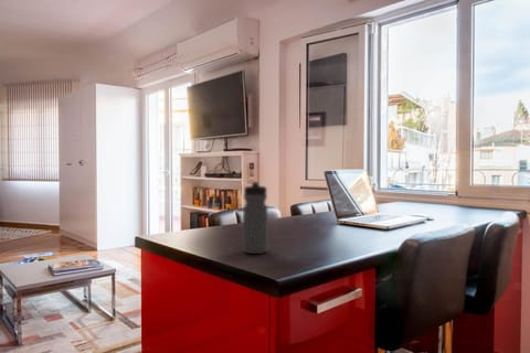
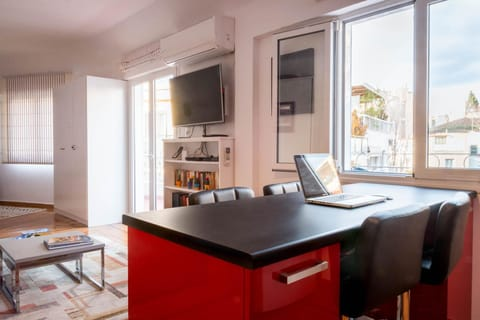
- water bottle [242,180,269,255]
